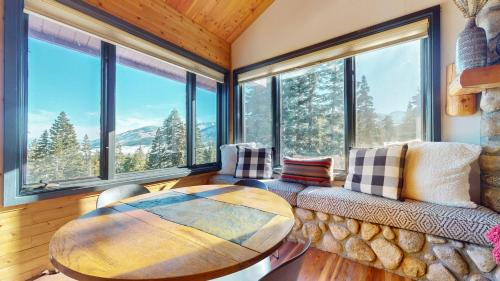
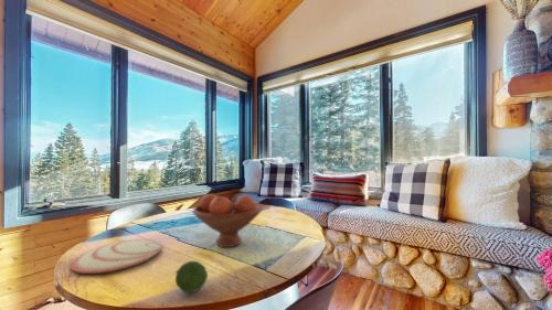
+ fruit bowl [191,193,264,248]
+ fruit [174,260,209,293]
+ plate [70,239,162,275]
